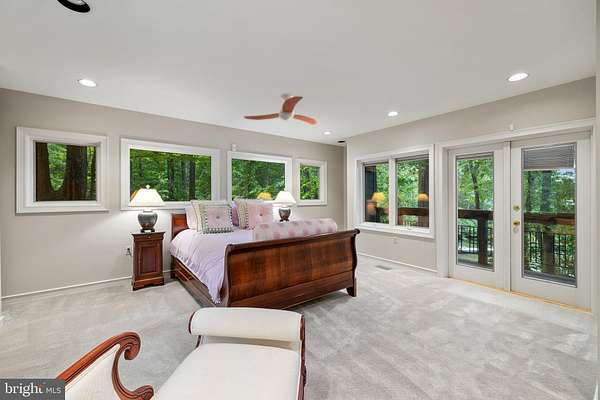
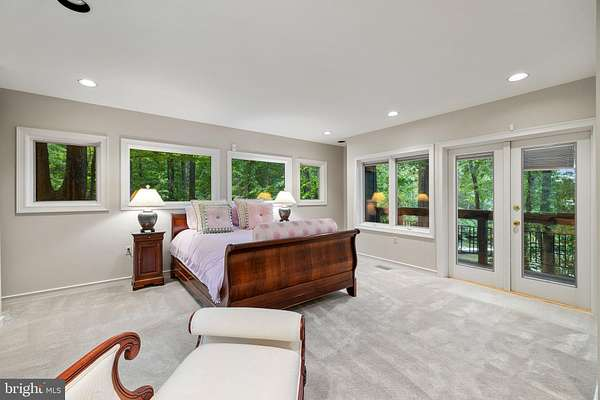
- ceiling fan [243,93,318,125]
